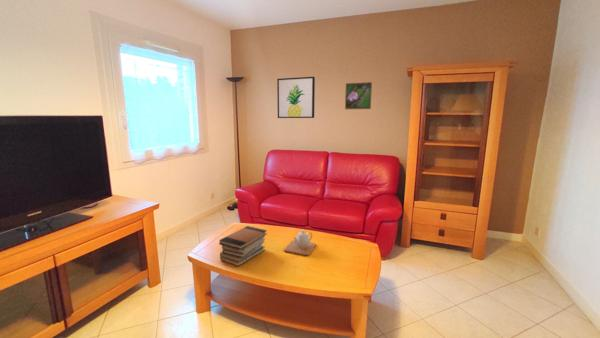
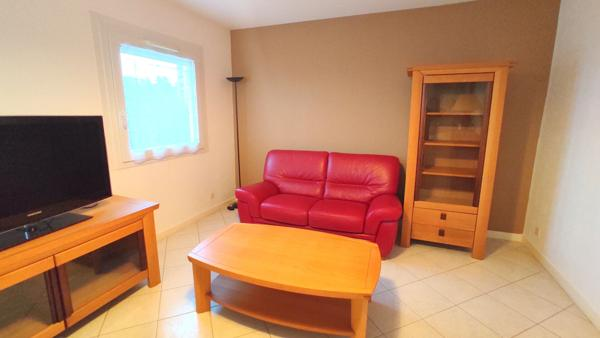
- teapot [283,229,317,256]
- book stack [218,225,268,267]
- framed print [344,81,373,110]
- wall art [276,76,316,119]
